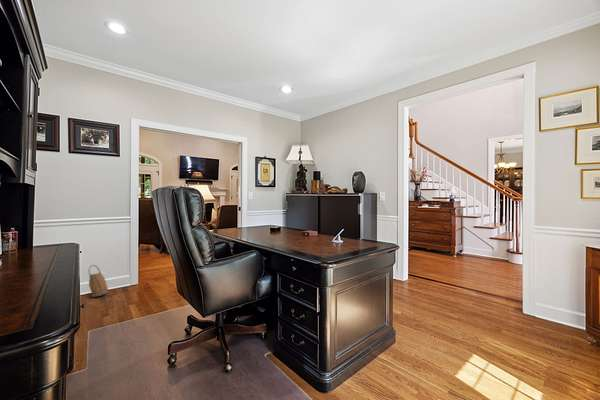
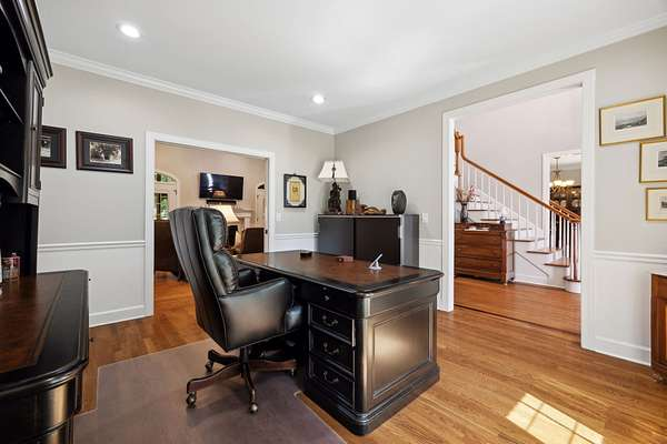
- basket [88,264,110,298]
